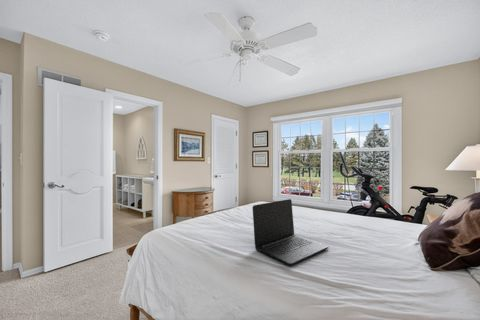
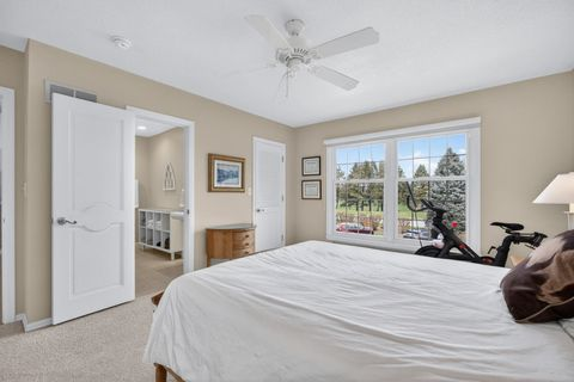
- laptop [251,198,329,266]
